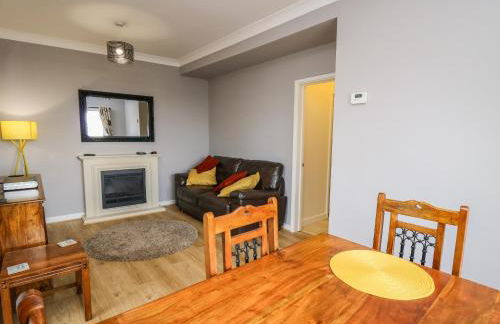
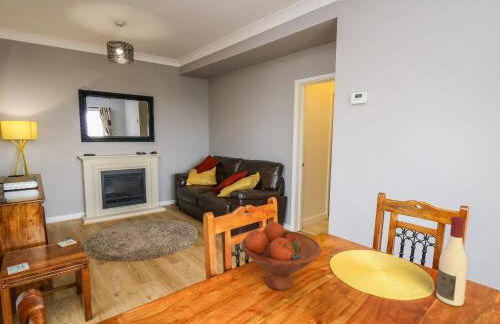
+ alcohol [435,215,469,307]
+ fruit bowl [240,220,322,291]
